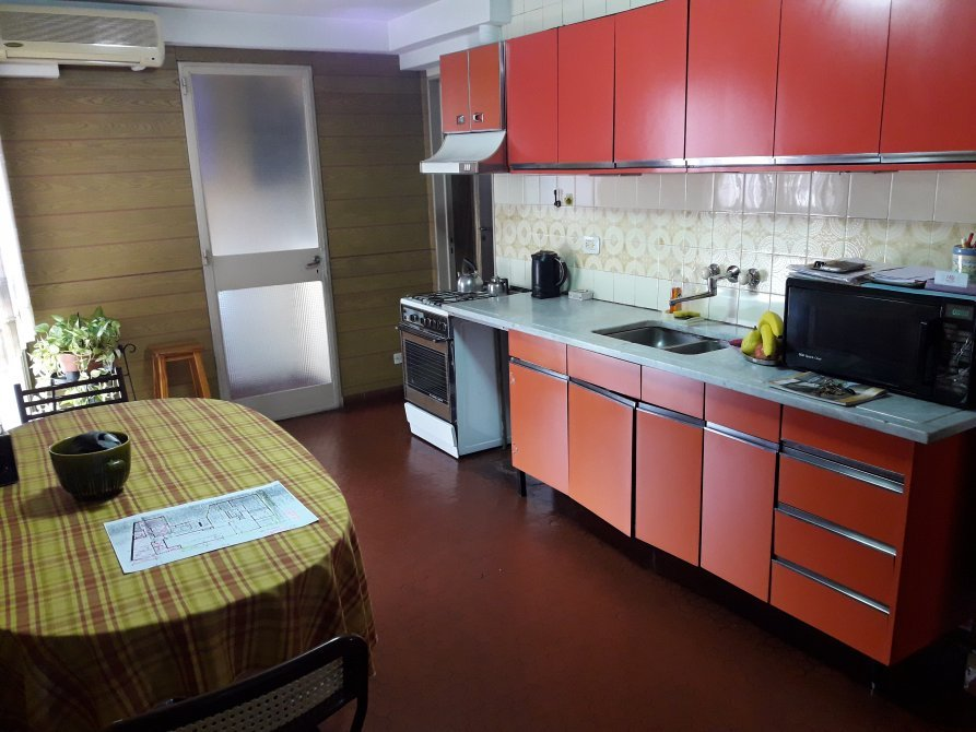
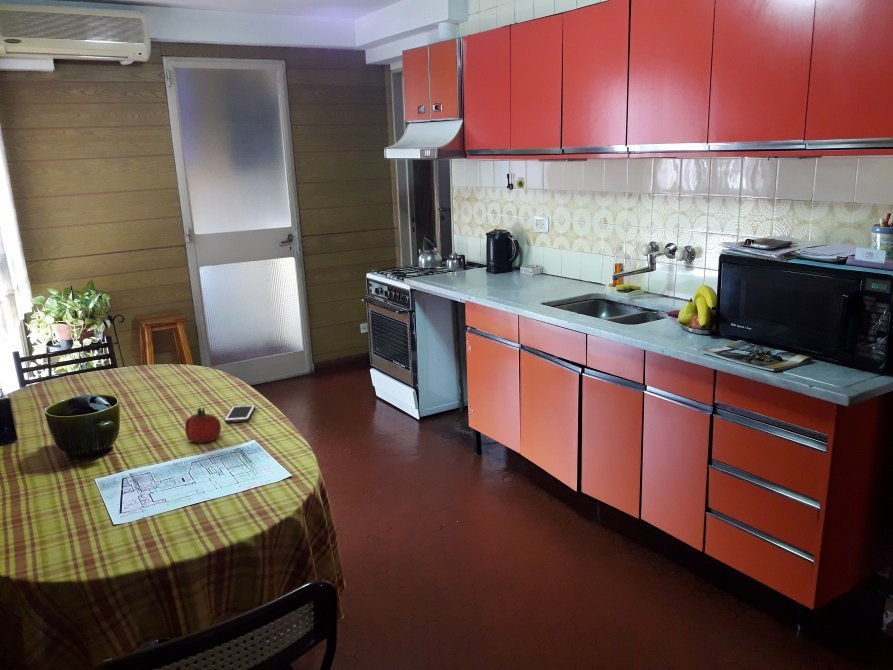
+ cell phone [223,404,256,423]
+ fruit [184,406,222,443]
